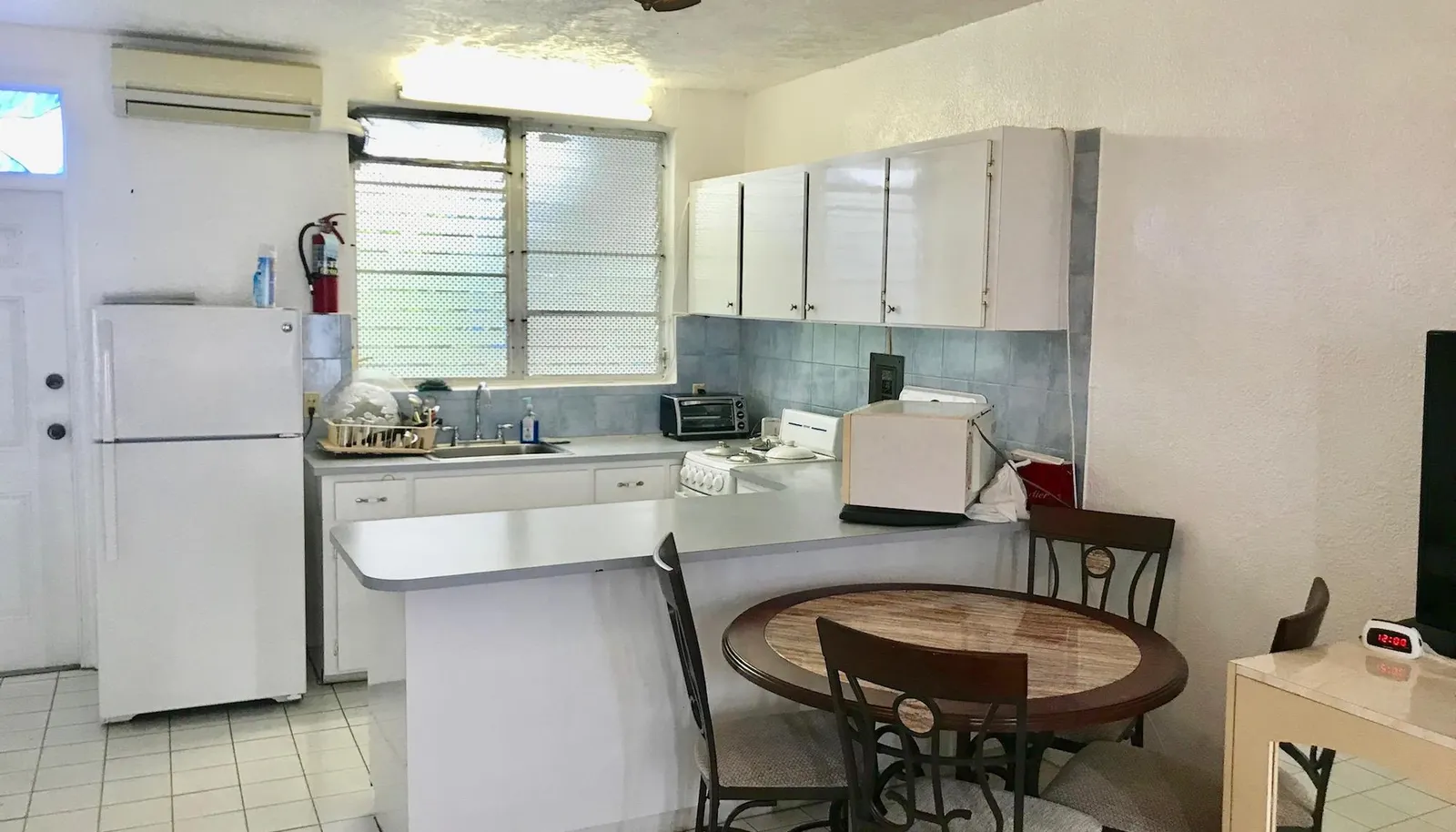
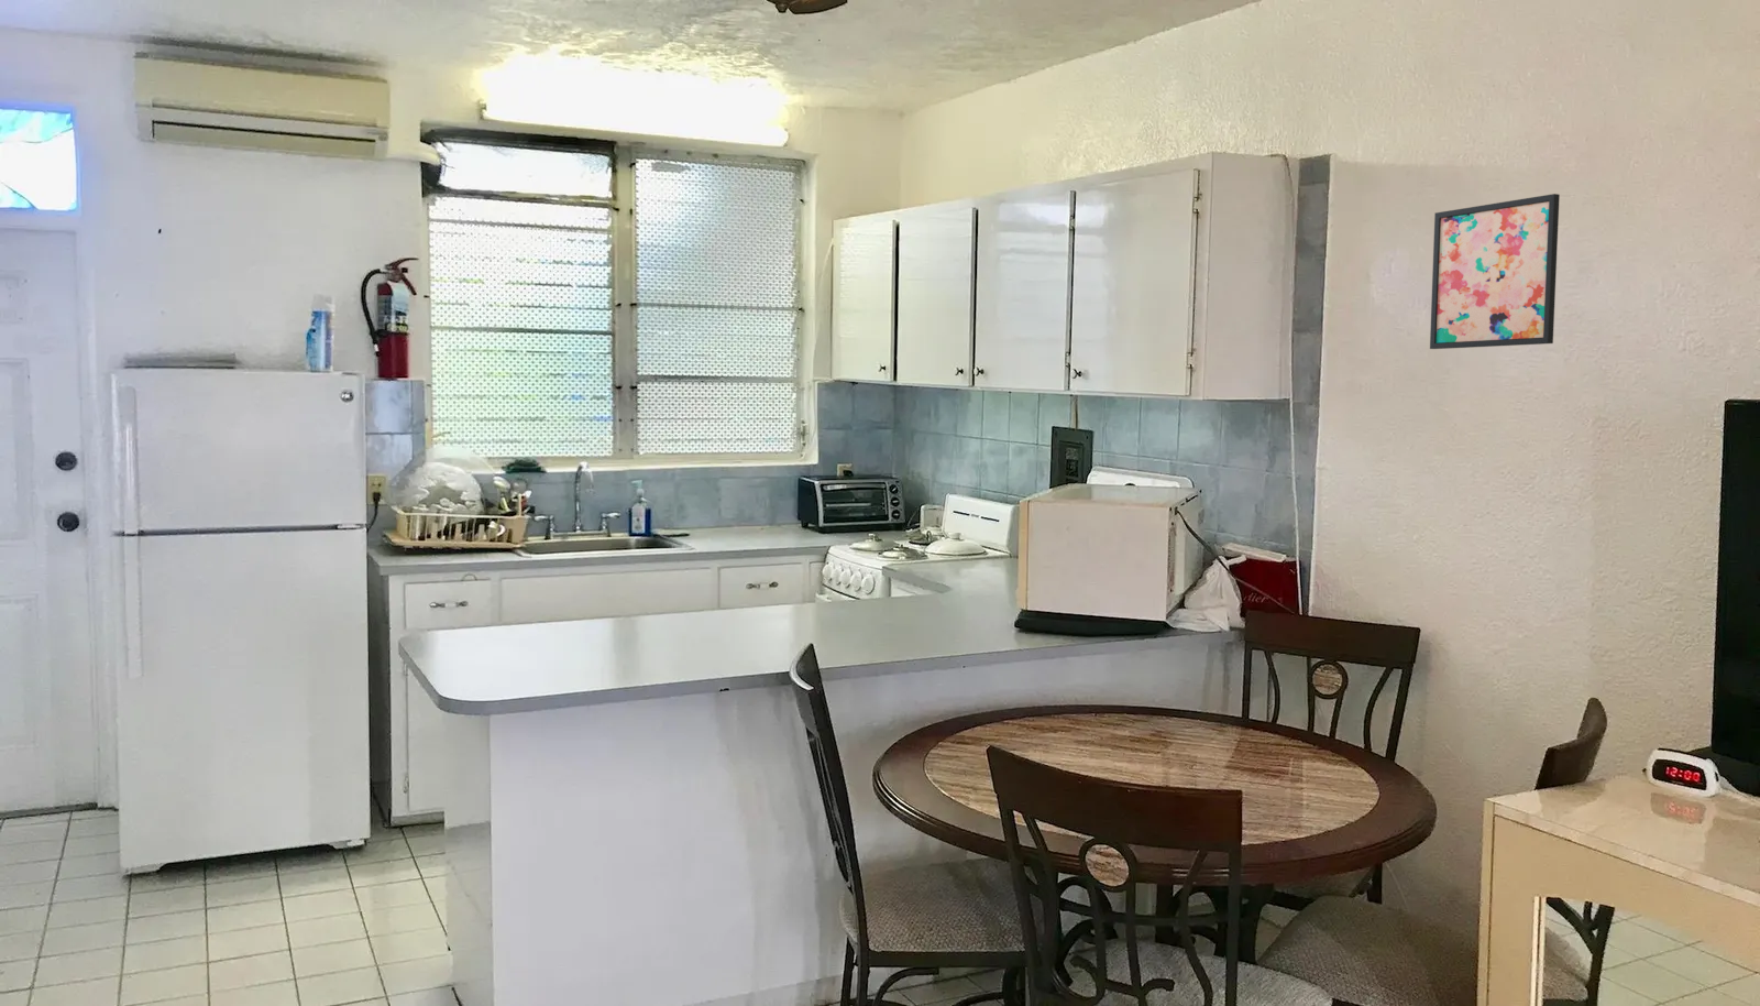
+ wall art [1429,192,1561,349]
